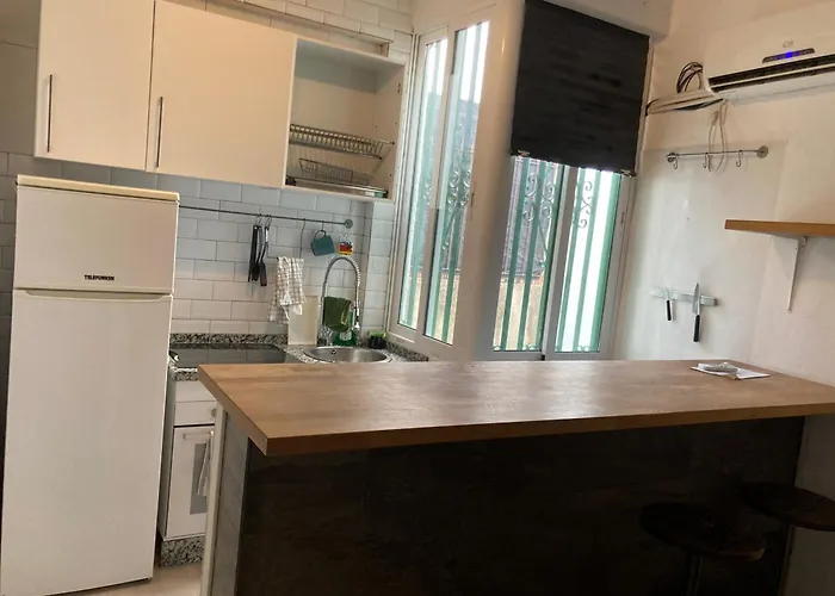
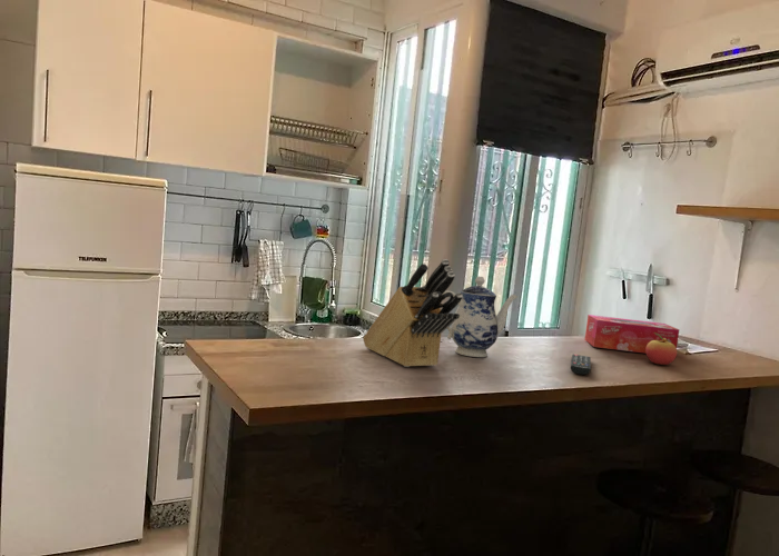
+ remote control [570,354,592,376]
+ knife block [362,258,463,368]
+ fruit [645,332,678,366]
+ tissue box [583,314,680,355]
+ teapot [440,276,519,358]
